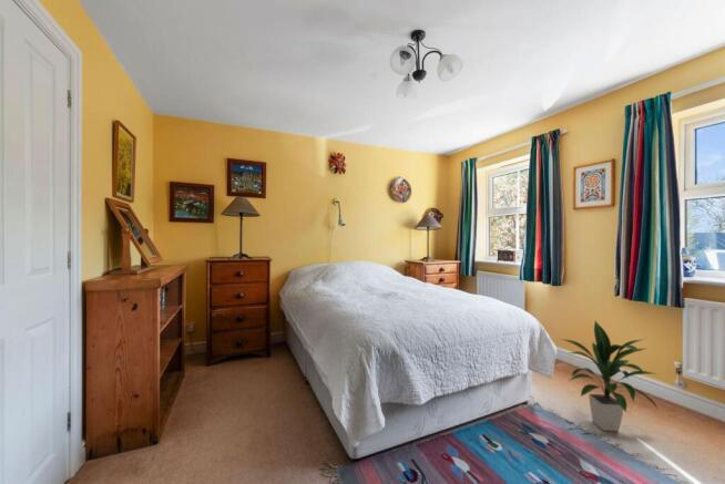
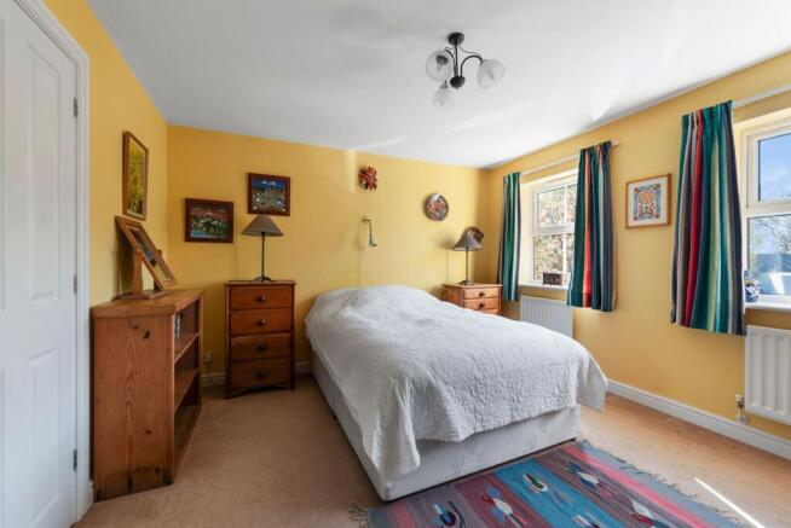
- indoor plant [560,320,660,432]
